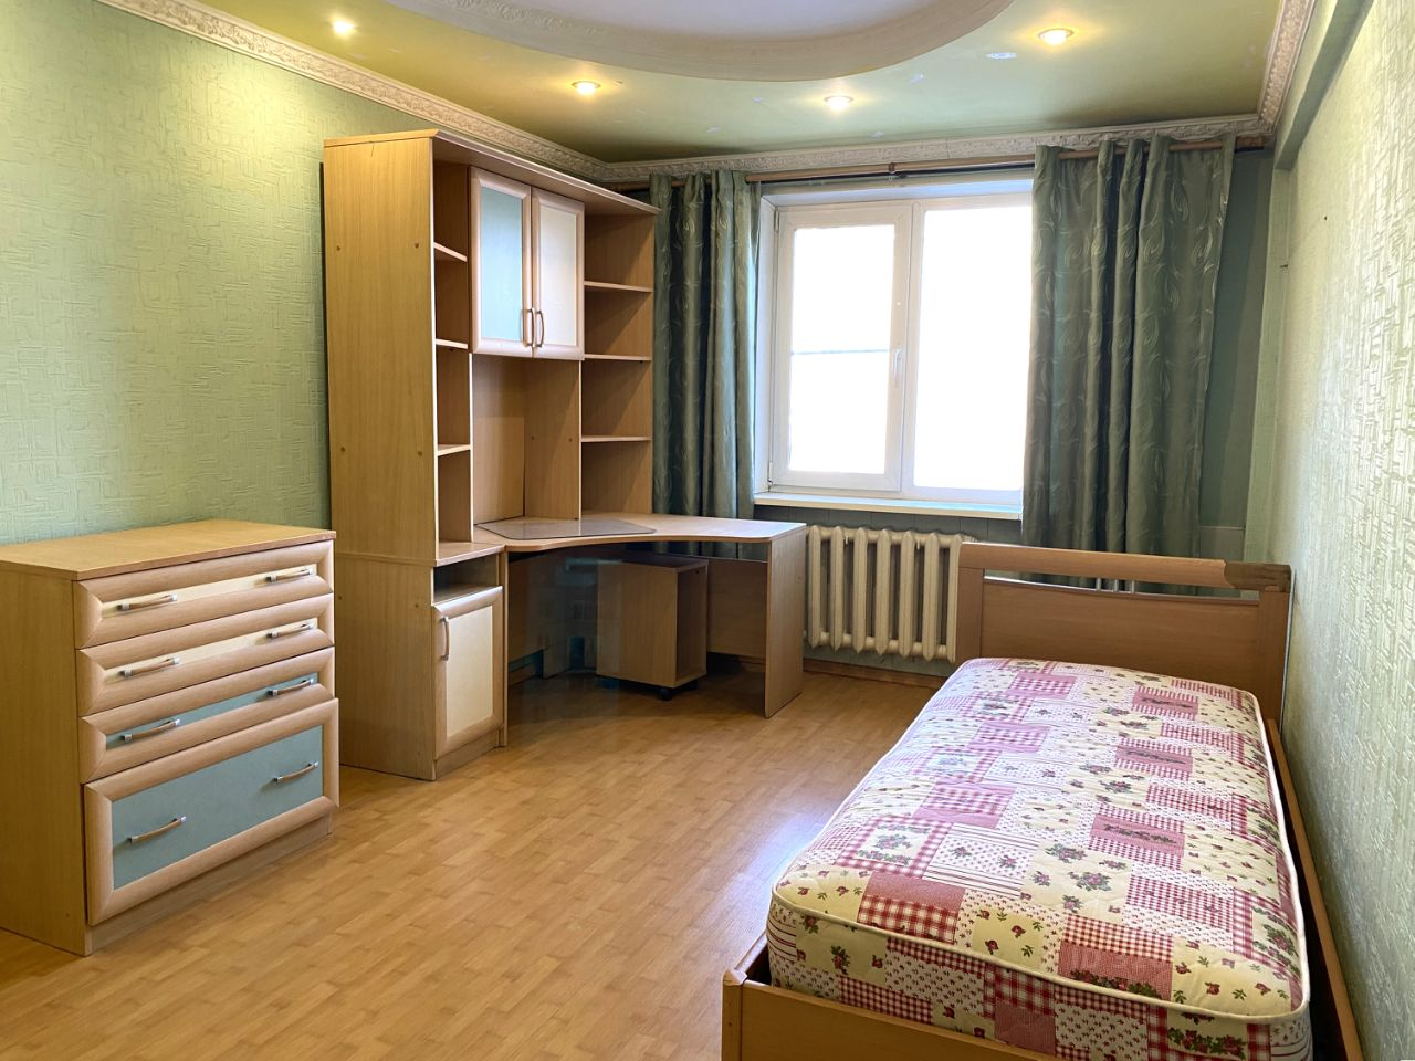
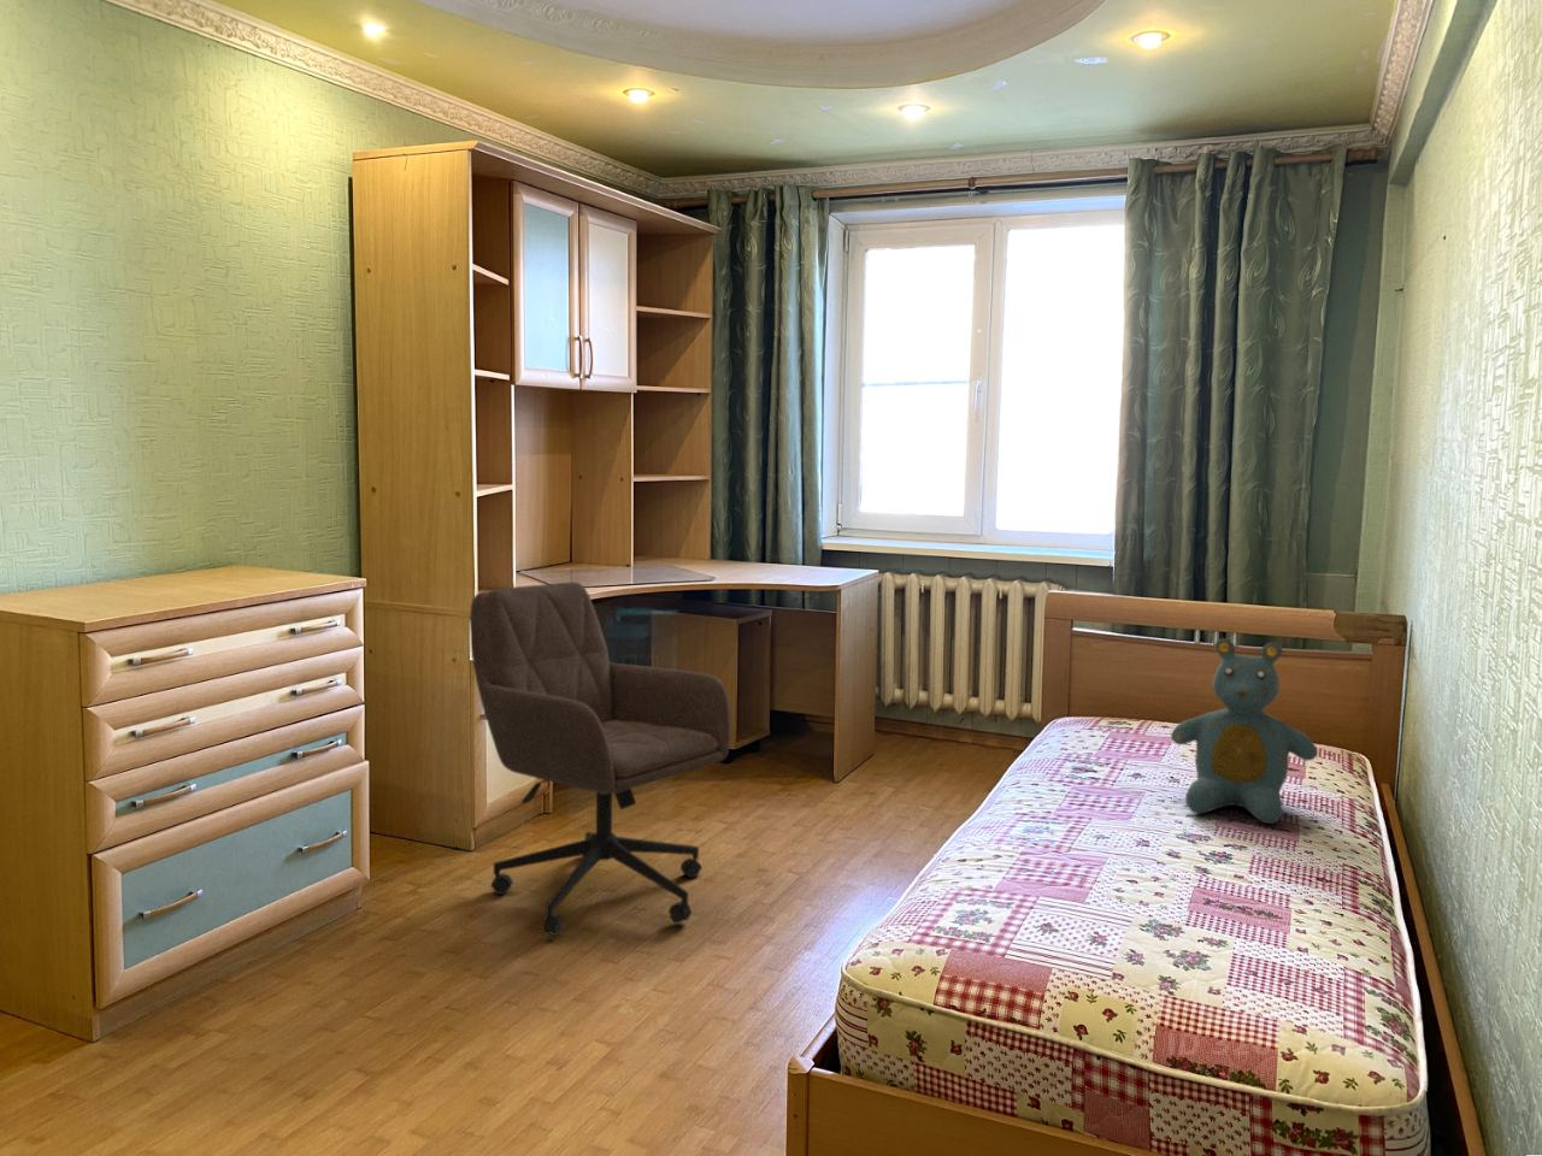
+ teddy bear [1169,638,1319,824]
+ office chair [469,580,731,937]
